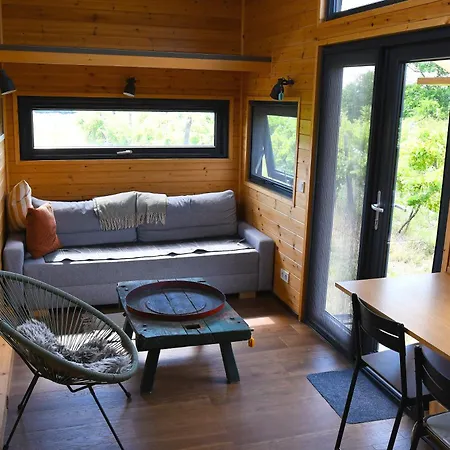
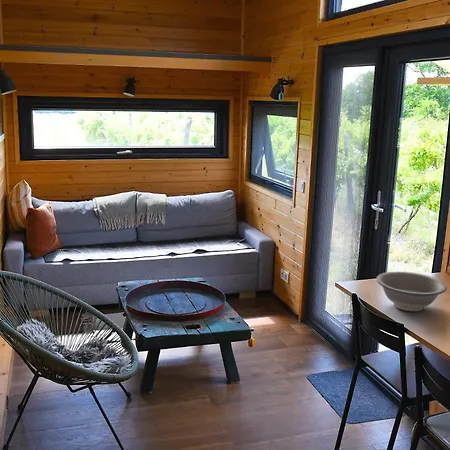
+ bowl [375,271,448,312]
